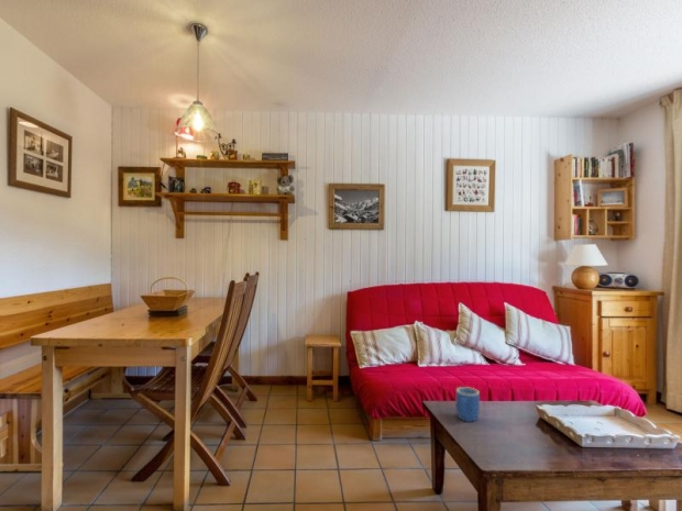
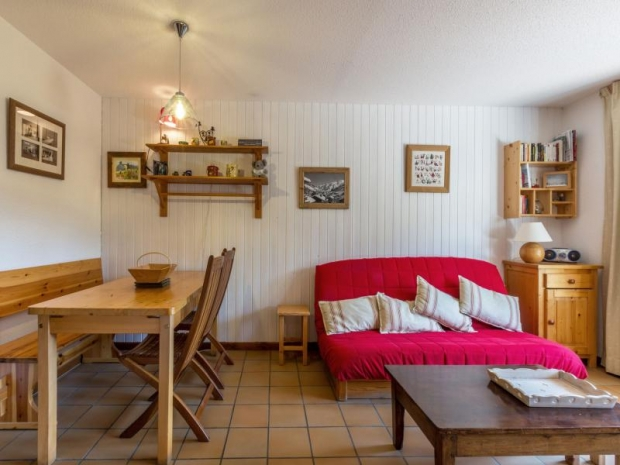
- mug [455,386,481,423]
